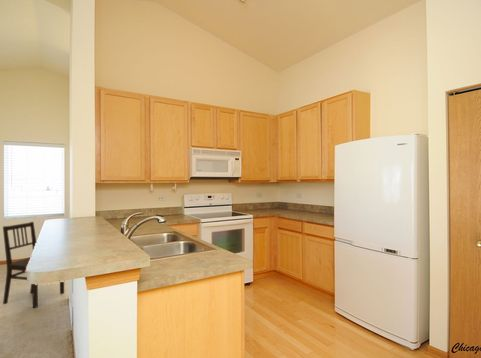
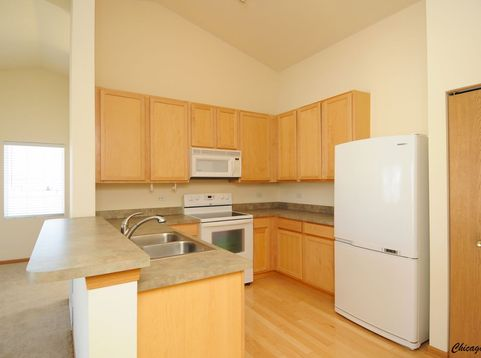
- dining chair [2,221,65,309]
